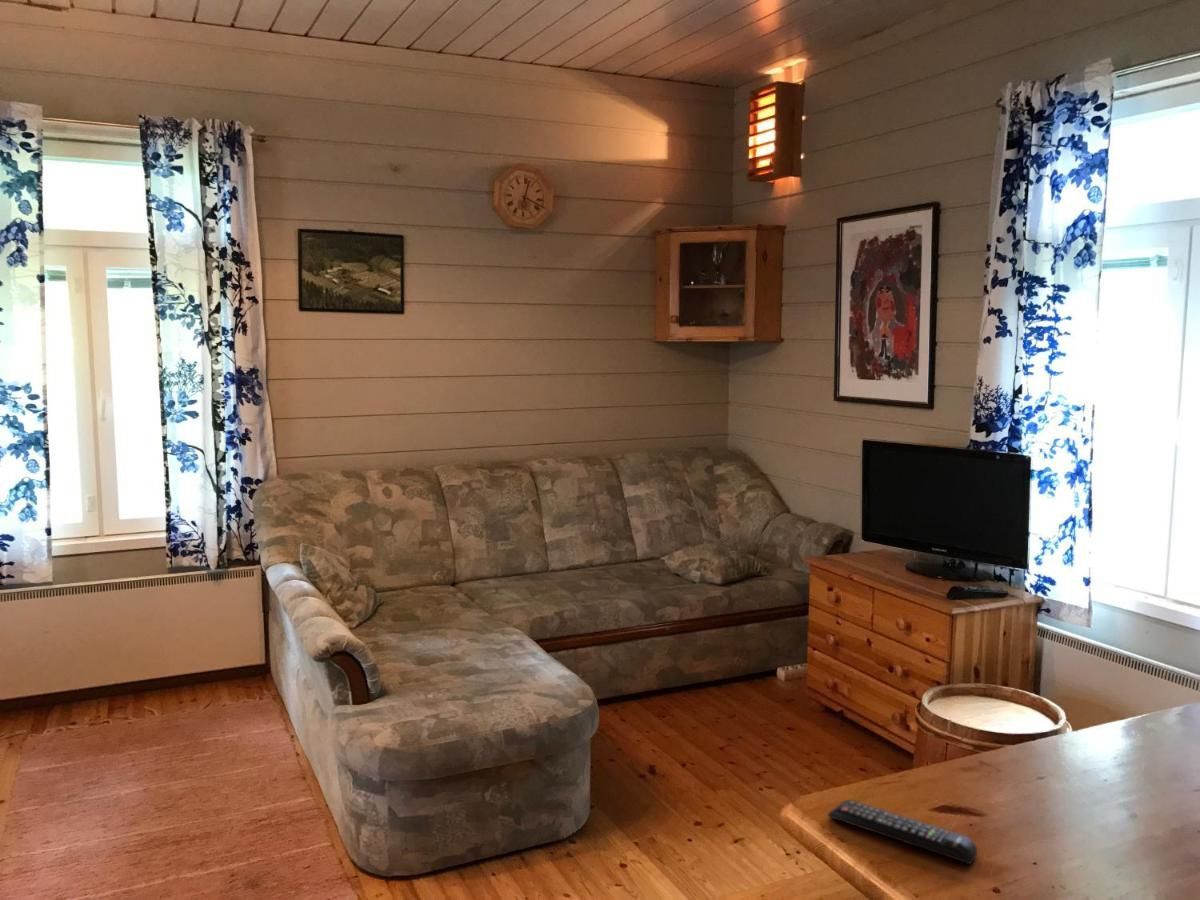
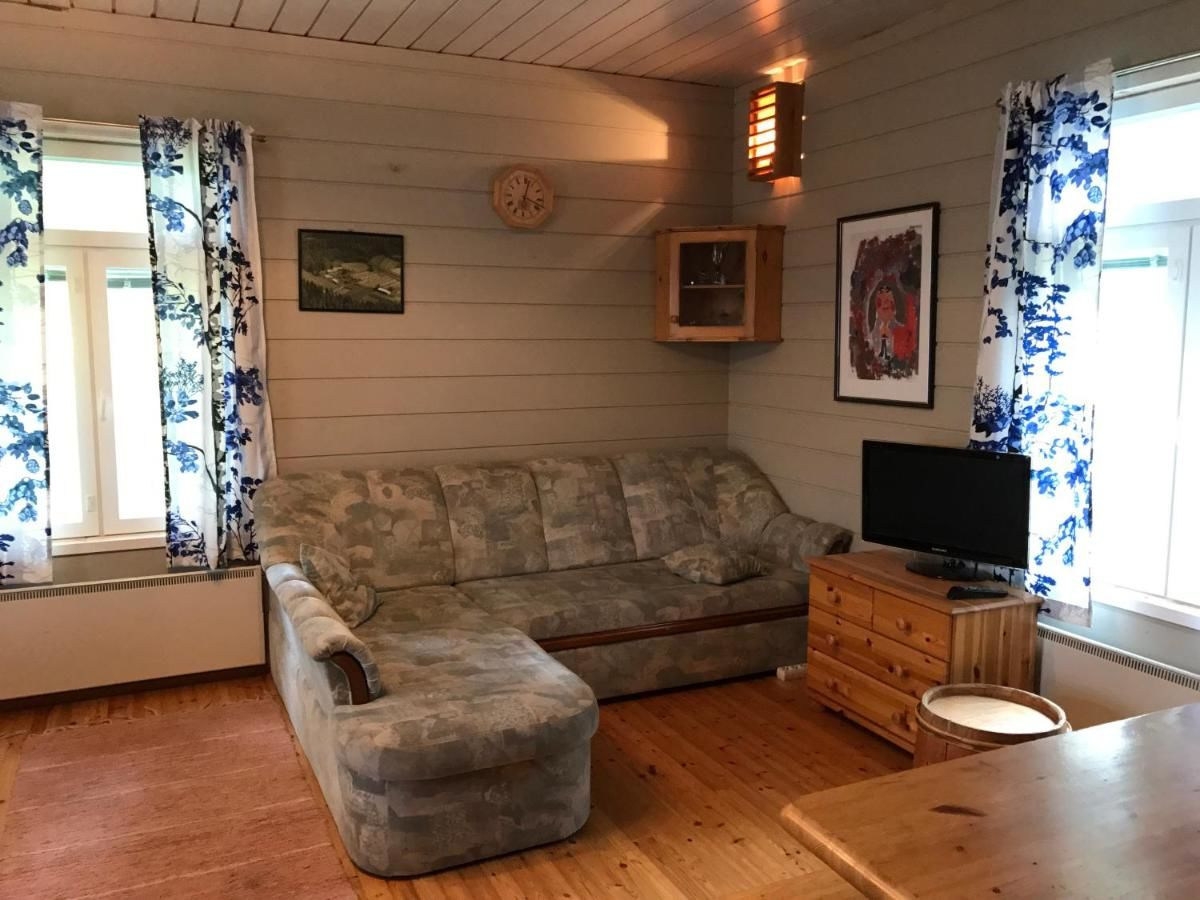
- remote control [827,798,978,865]
